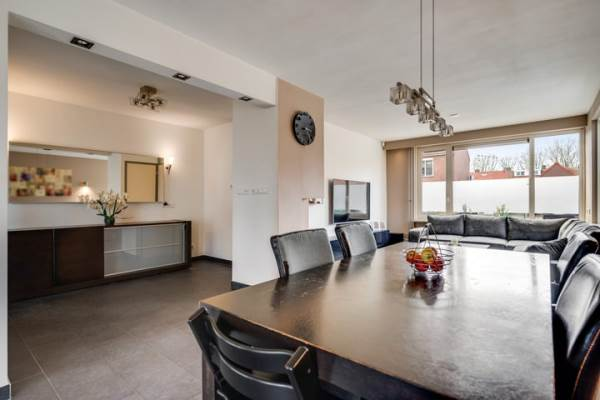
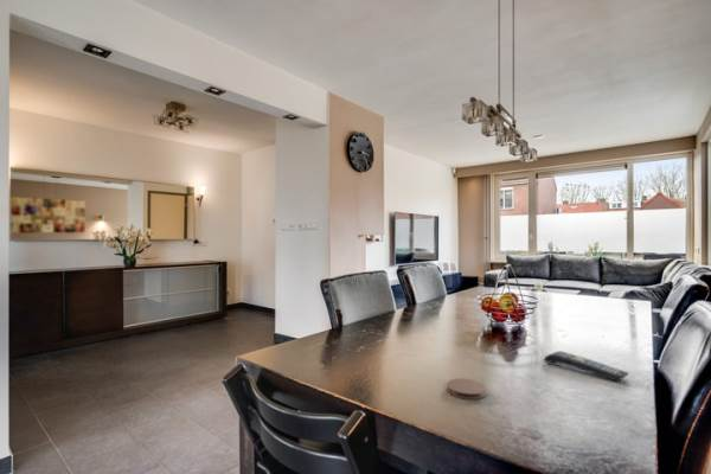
+ remote control [543,350,630,383]
+ coaster [446,377,487,401]
